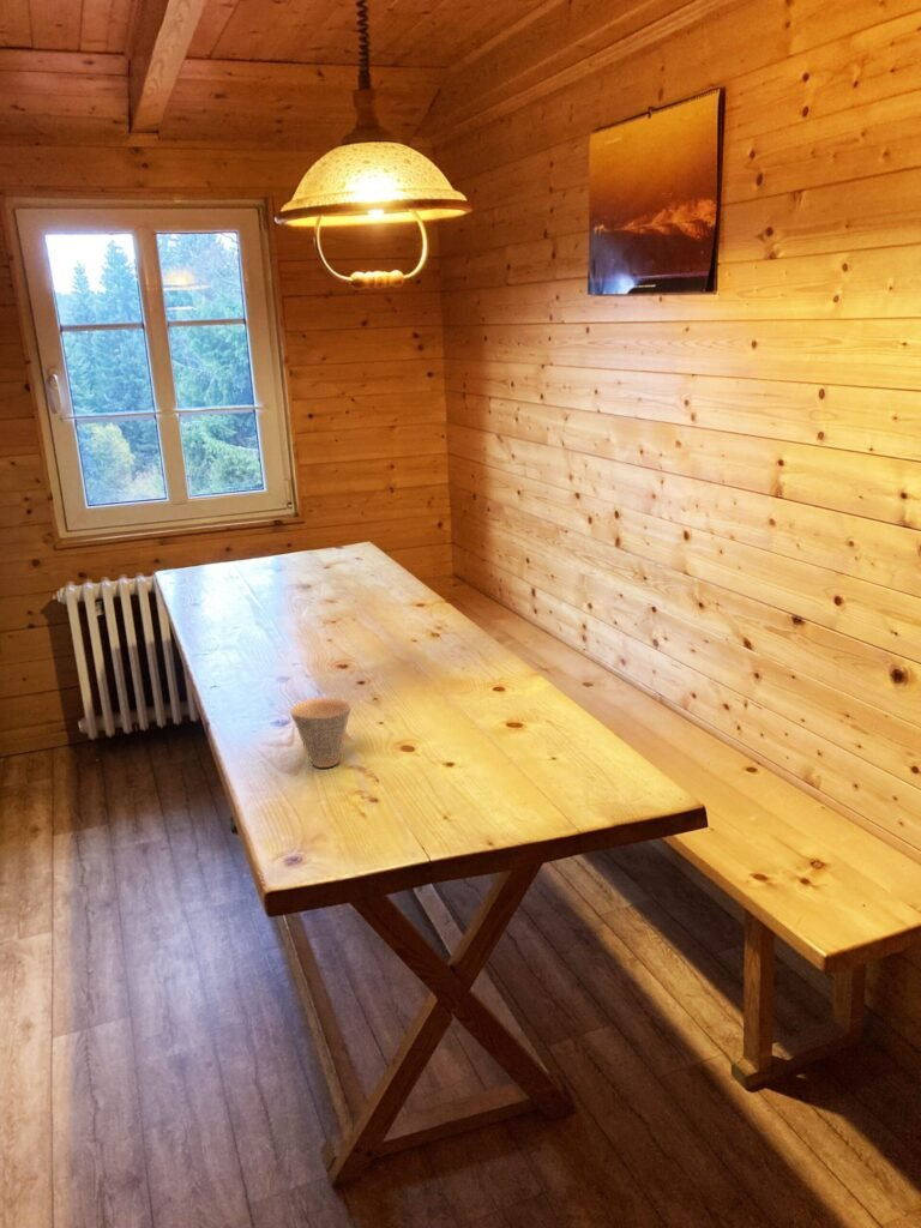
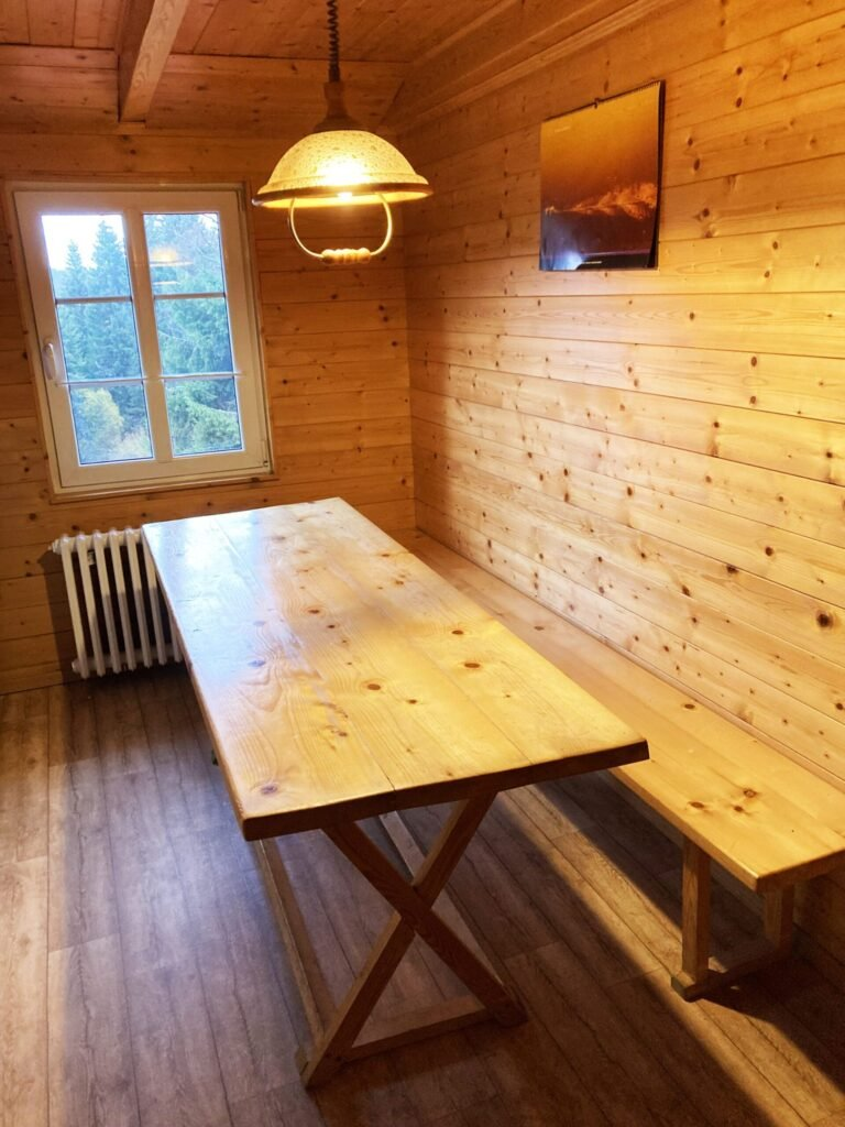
- cup [289,697,353,769]
